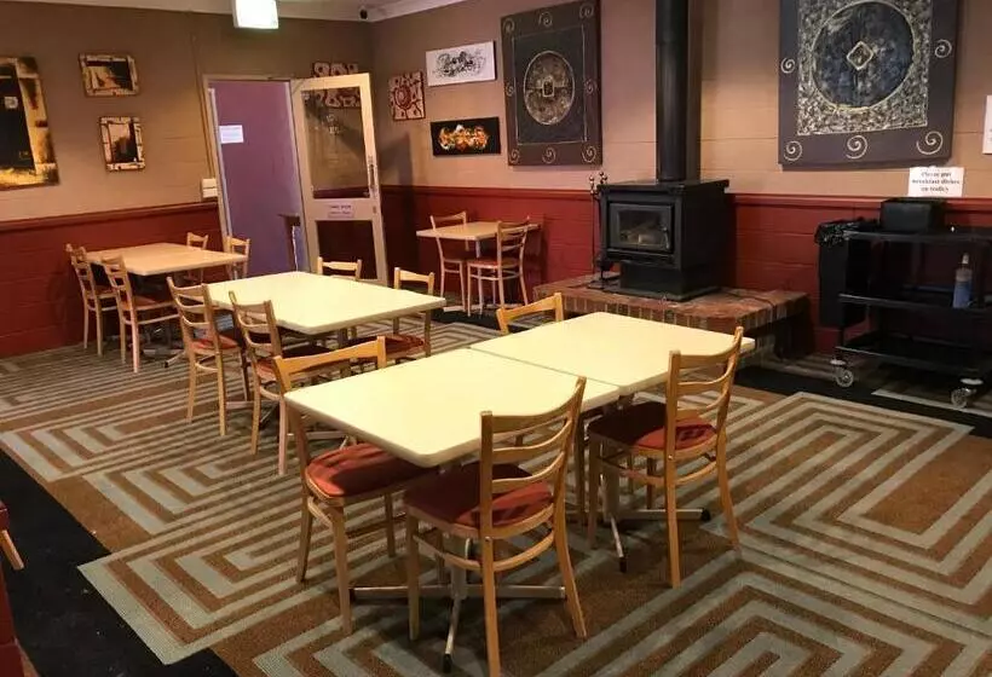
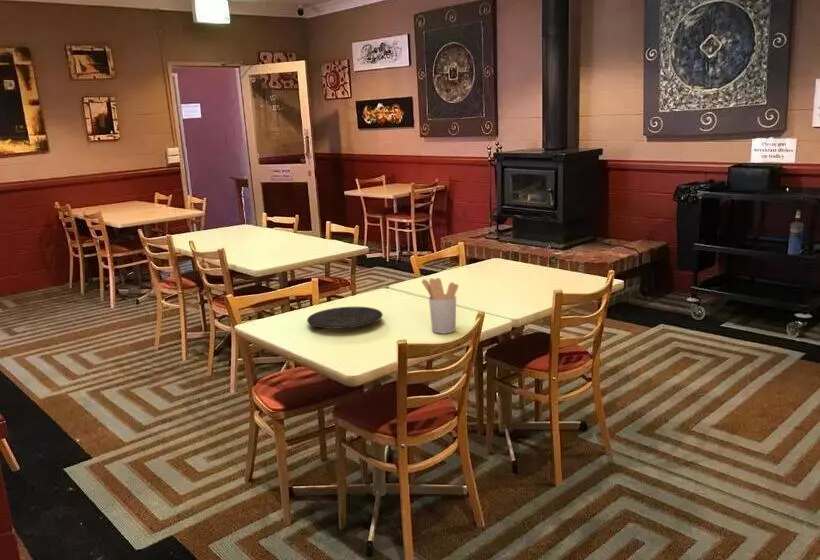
+ plate [306,306,384,330]
+ utensil holder [421,277,459,335]
